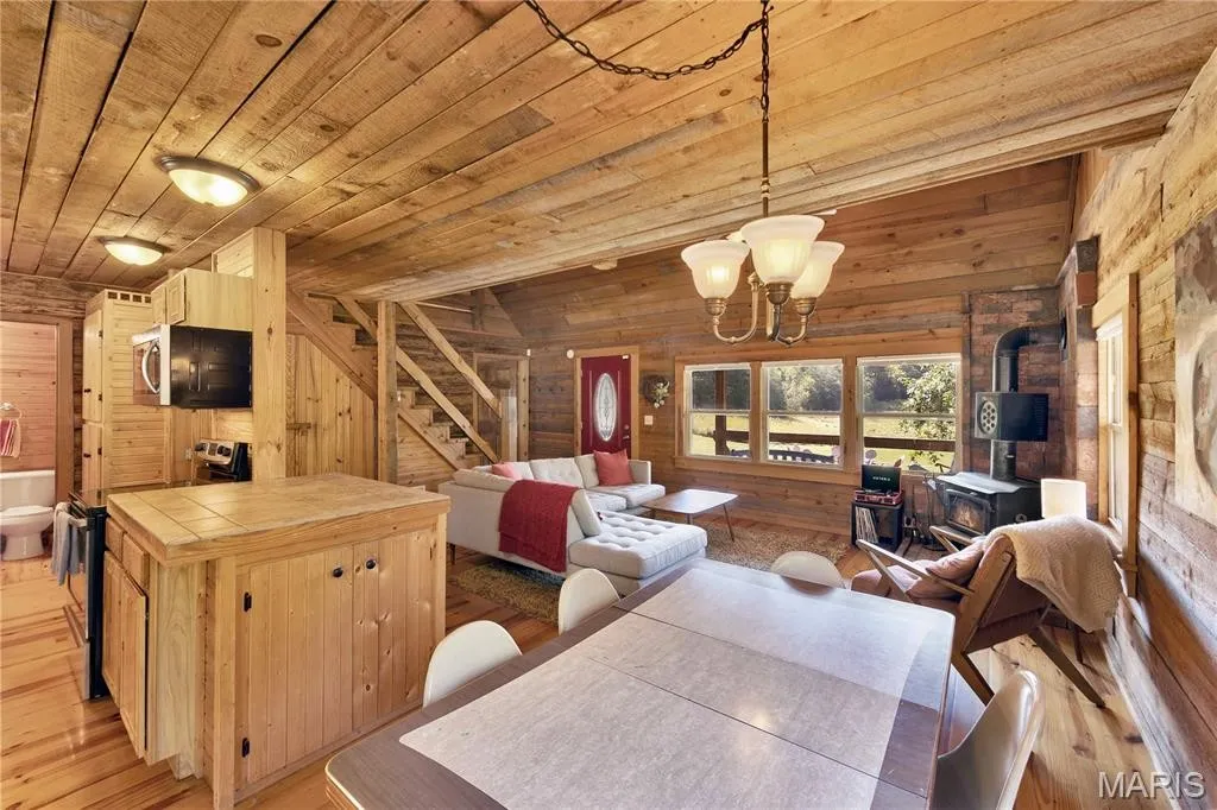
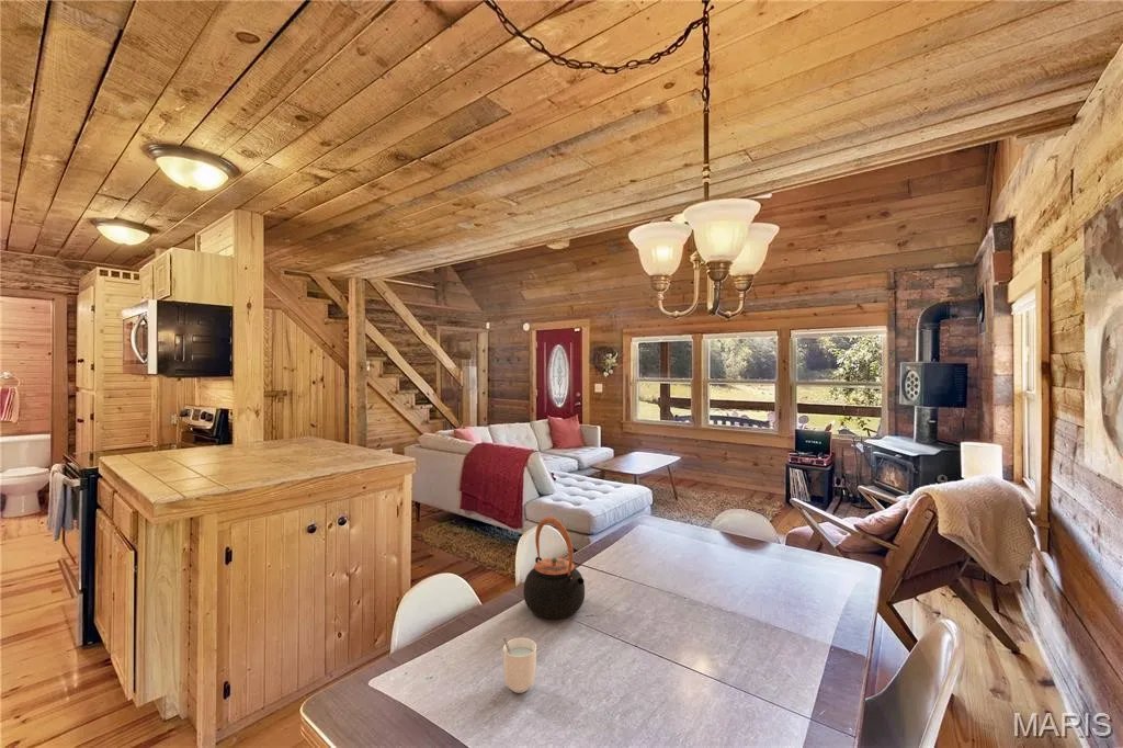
+ cup [502,637,537,694]
+ teapot [523,517,586,620]
